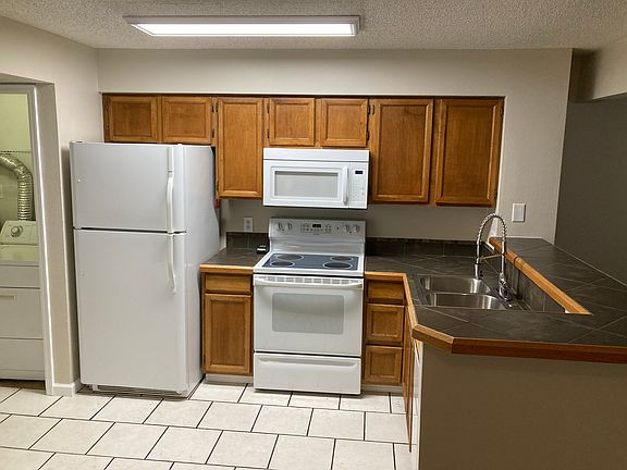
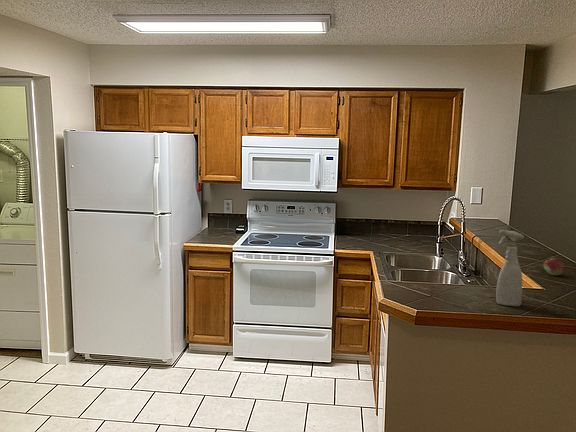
+ spray bottle [495,229,525,307]
+ fruit [542,257,565,276]
